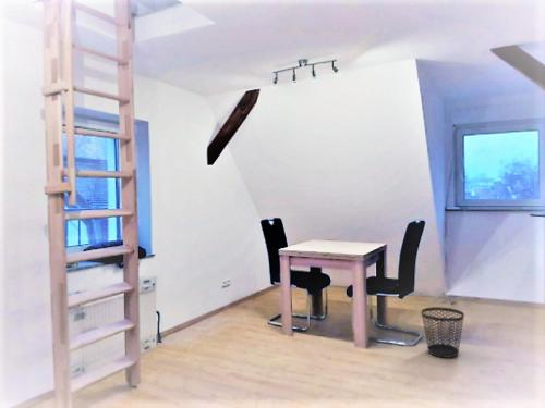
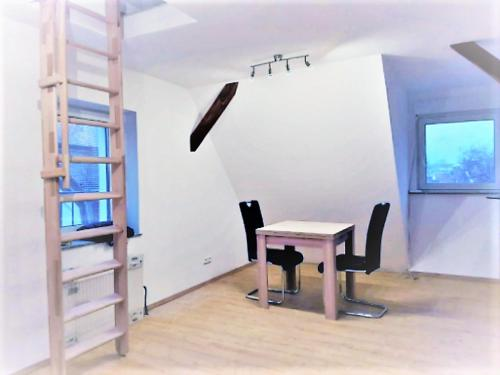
- wastebasket [421,306,465,359]
